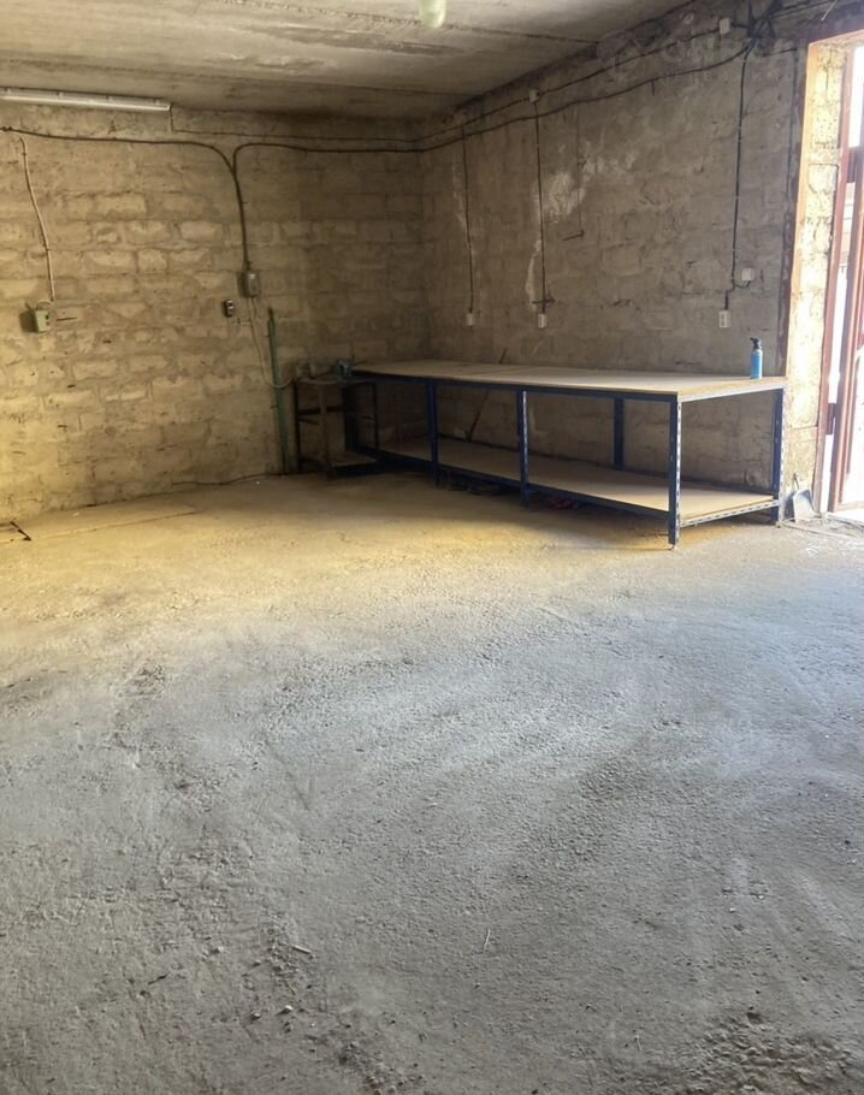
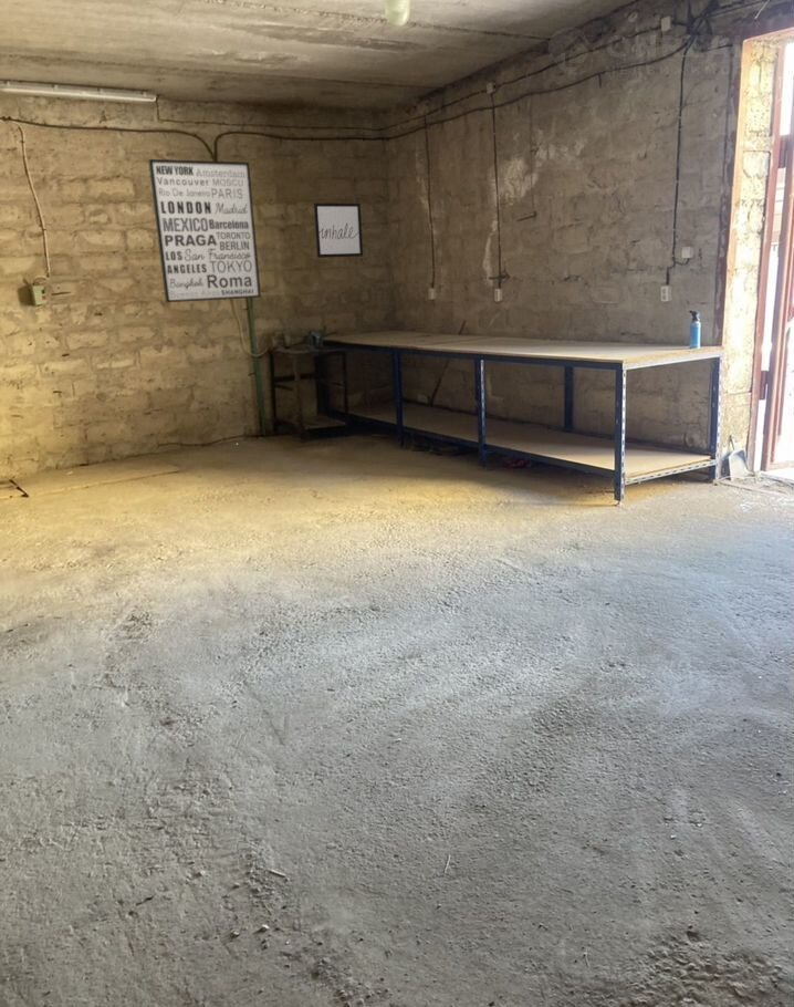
+ wall art [313,201,364,259]
+ wall art [147,158,262,303]
